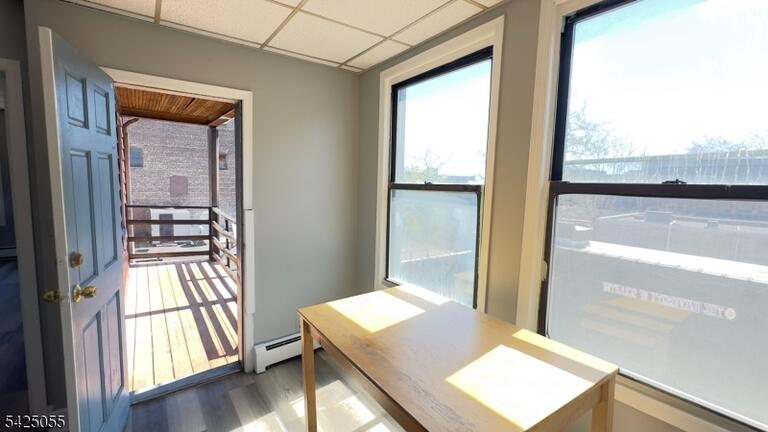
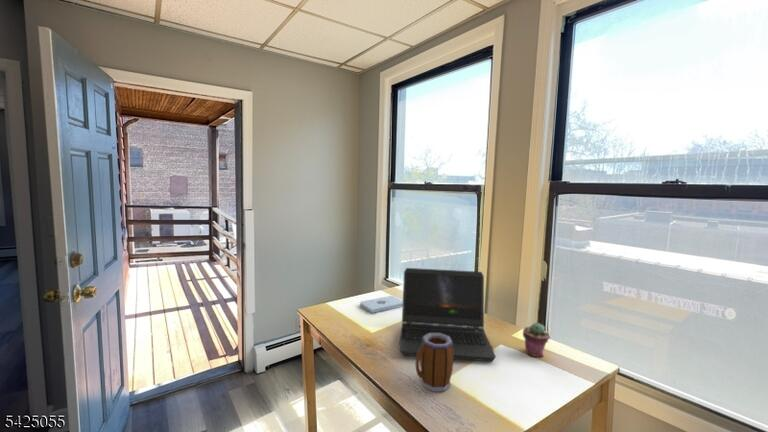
+ mug [415,333,454,393]
+ potted succulent [522,322,550,358]
+ laptop computer [398,267,497,363]
+ notepad [359,295,403,314]
